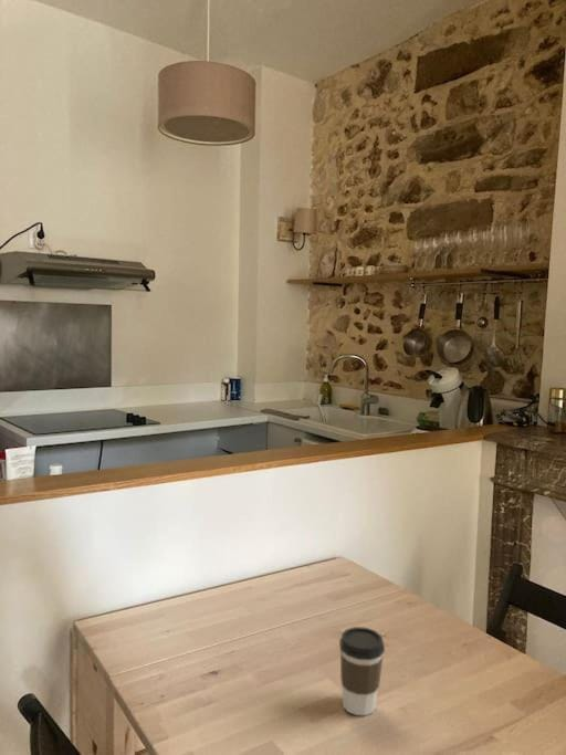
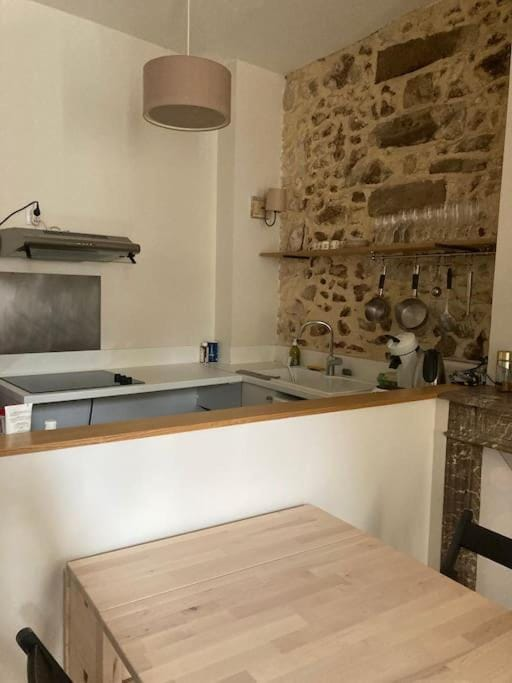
- coffee cup [338,626,386,716]
